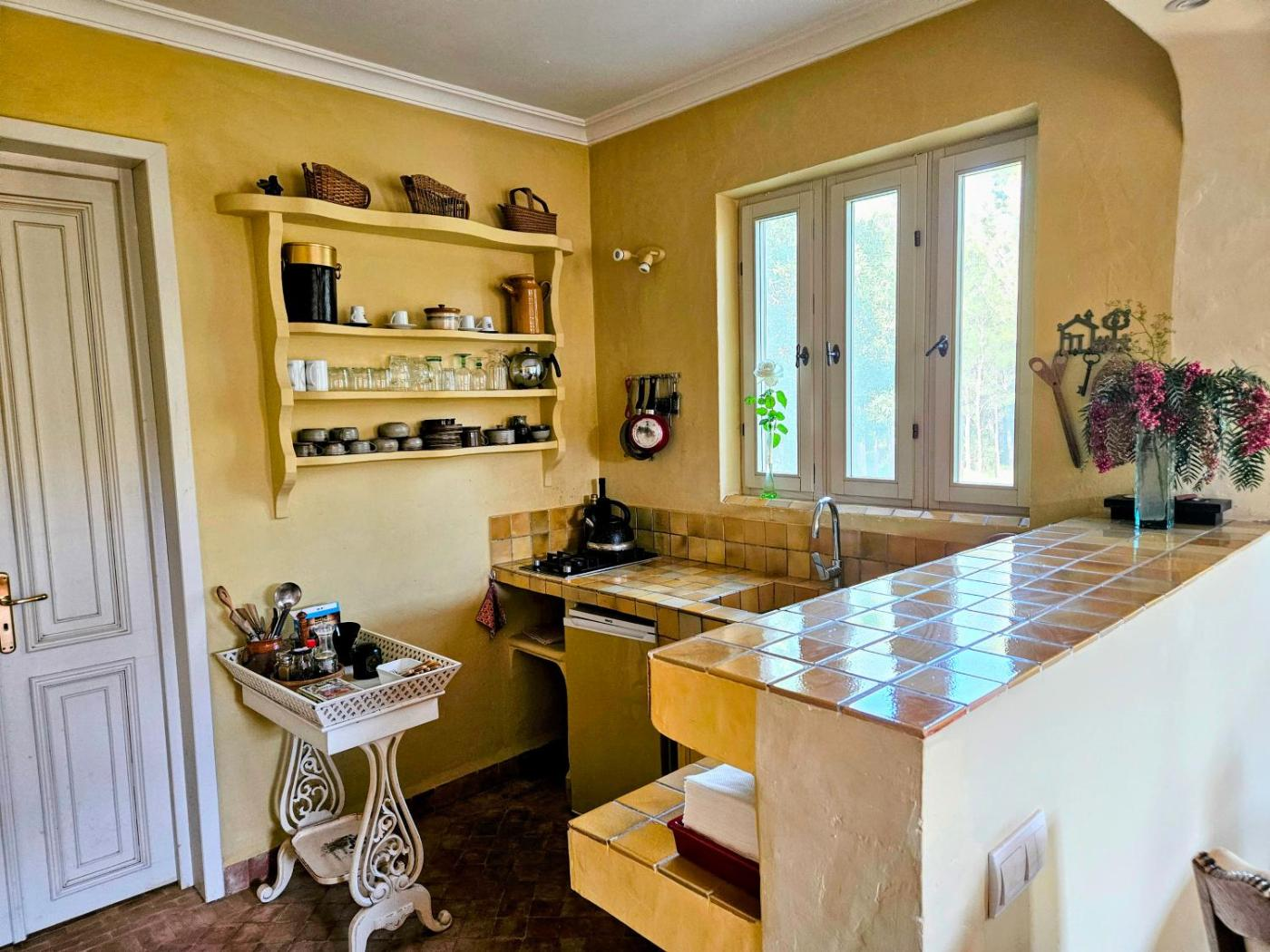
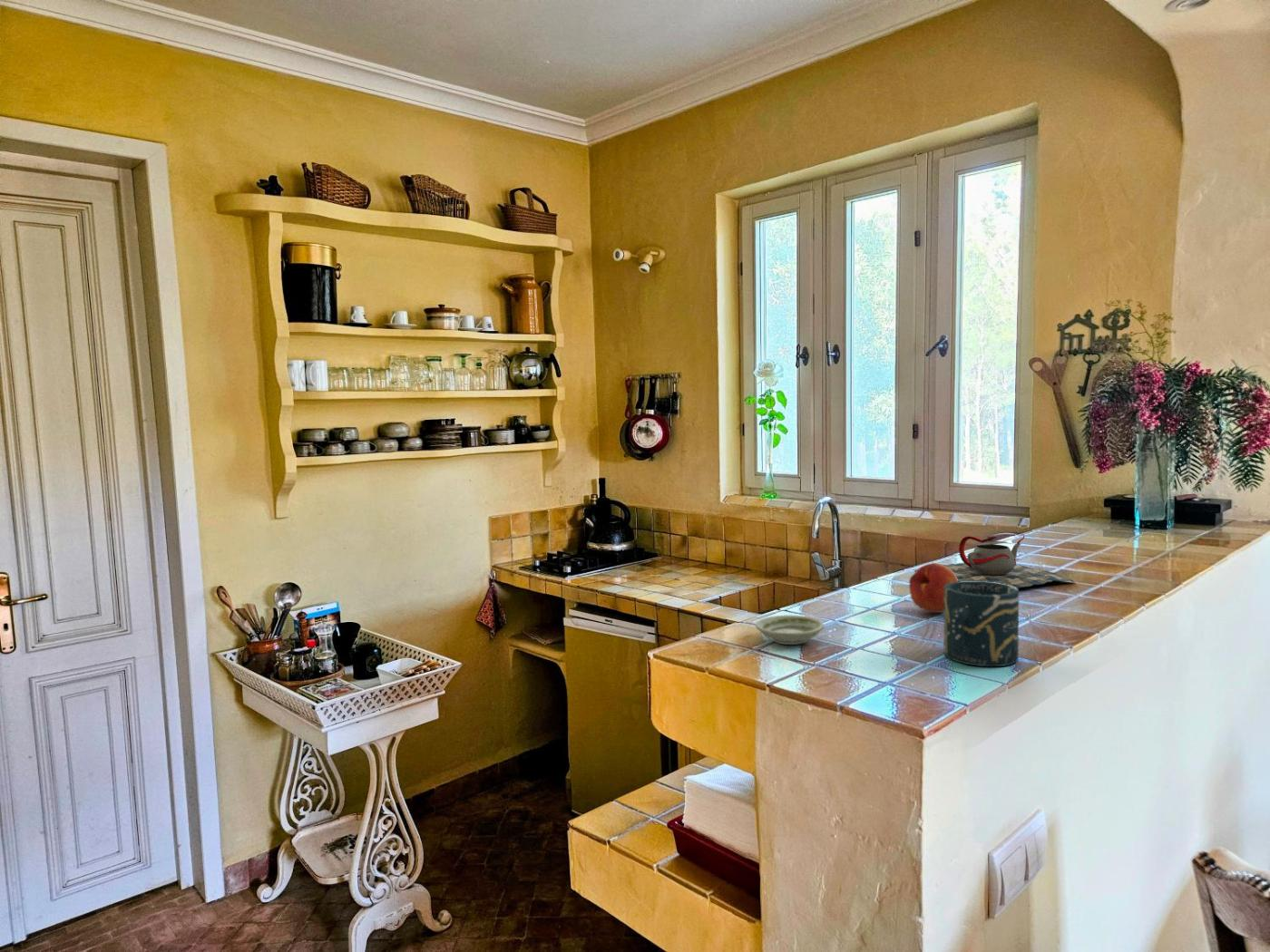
+ cup [943,581,1020,667]
+ saucer [755,615,825,646]
+ teapot [913,533,1077,589]
+ fruit [908,562,958,613]
